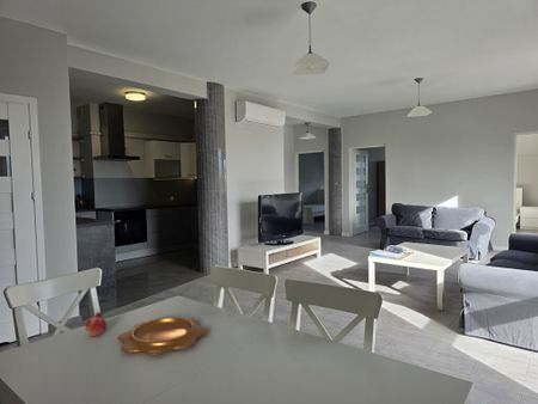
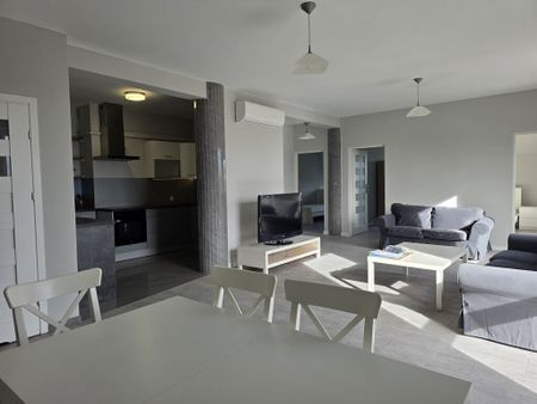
- decorative bowl [116,316,210,356]
- fruit [84,311,108,338]
